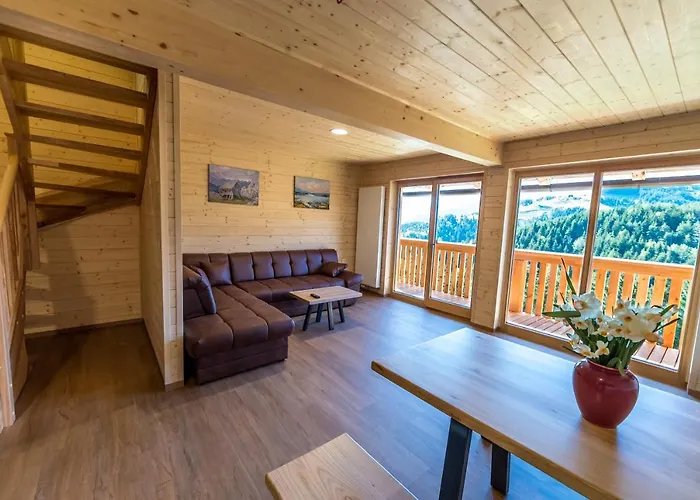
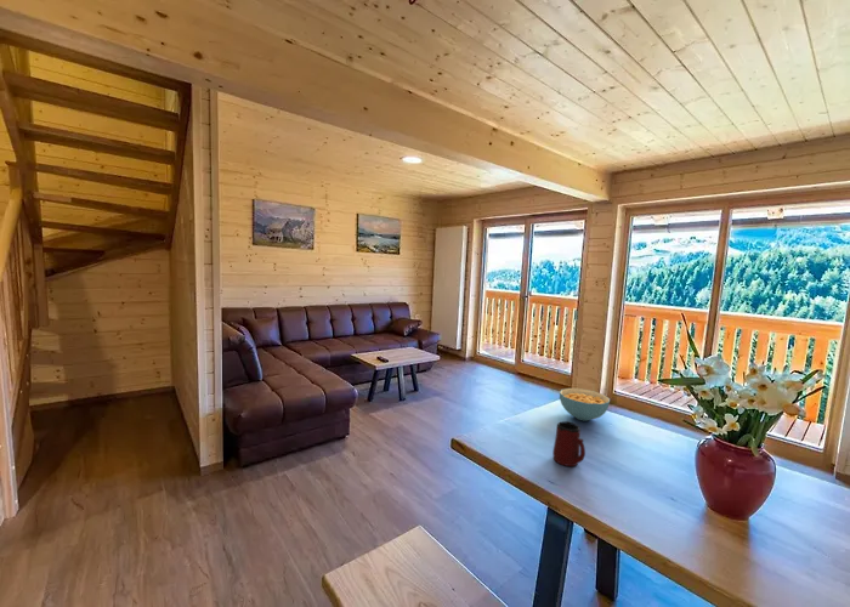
+ cereal bowl [559,387,611,422]
+ mug [551,420,586,467]
